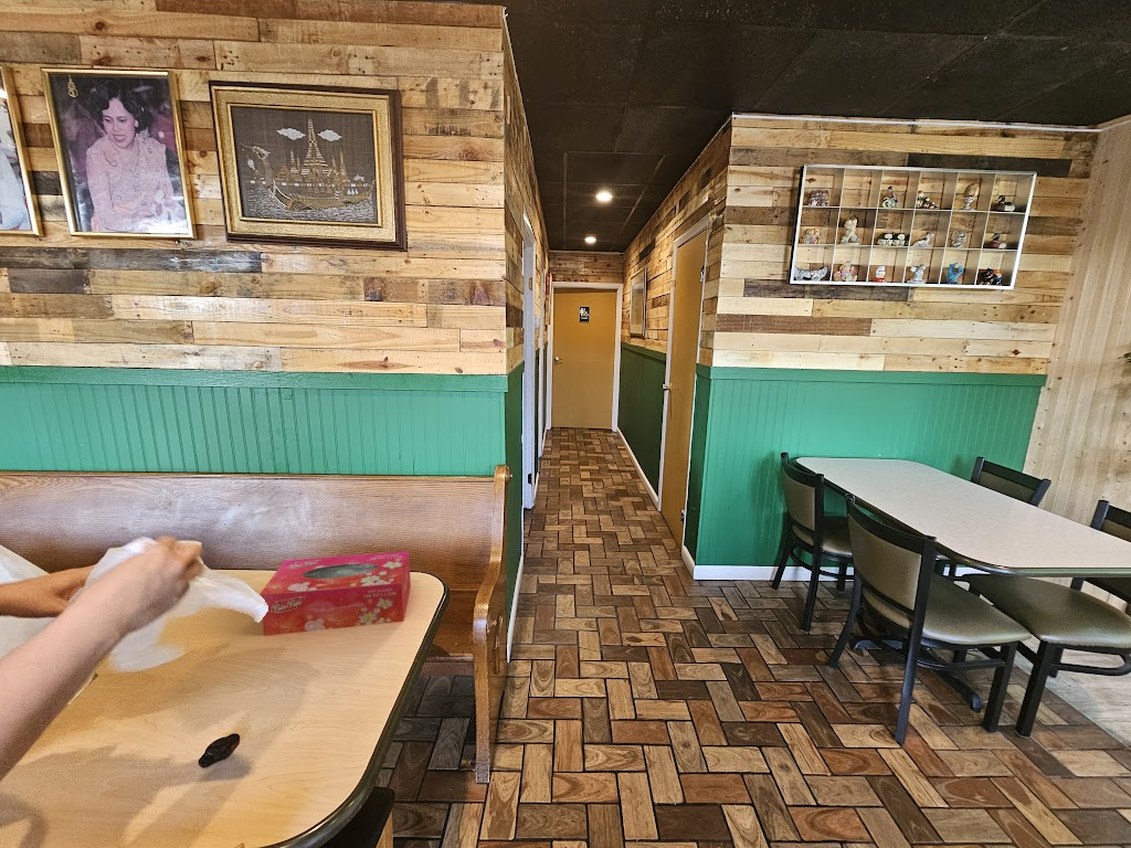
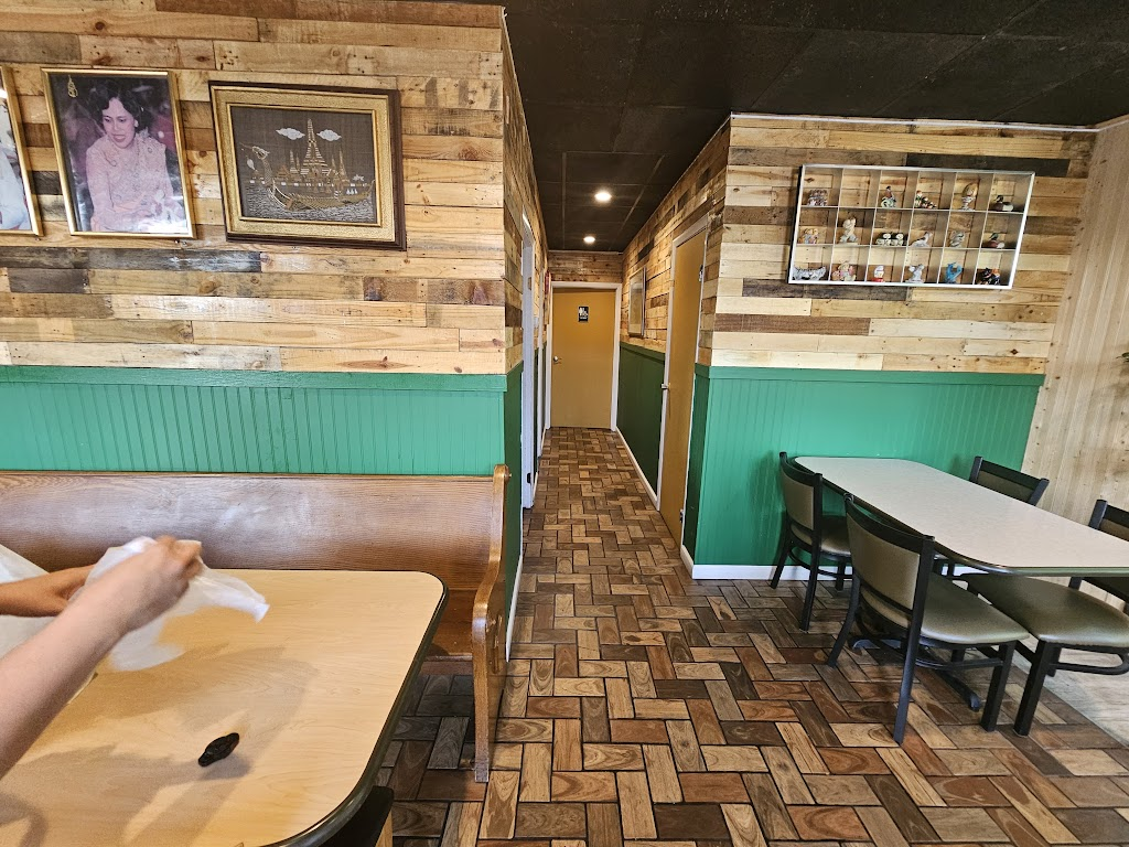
- tissue box [258,550,412,637]
